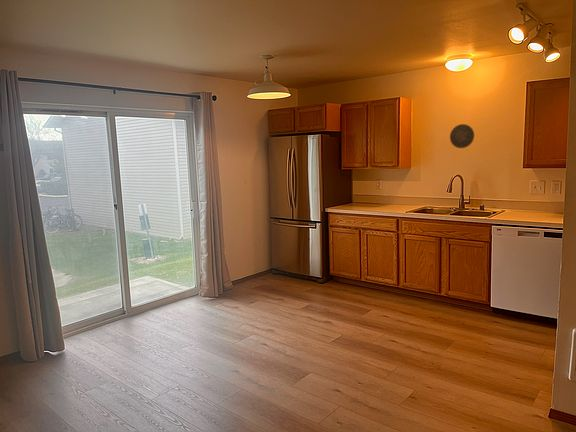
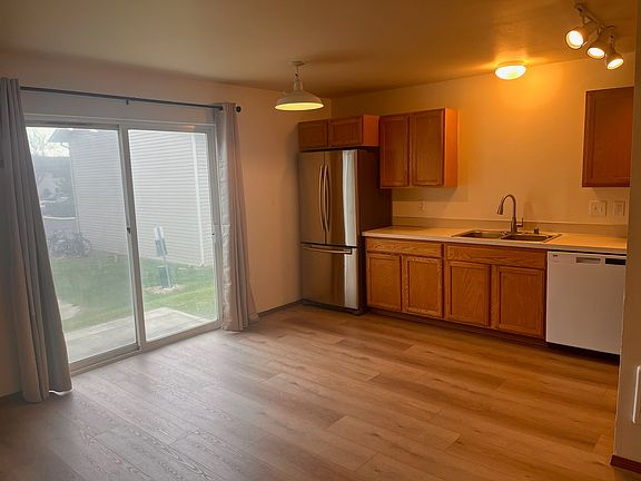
- decorative plate [449,123,475,149]
